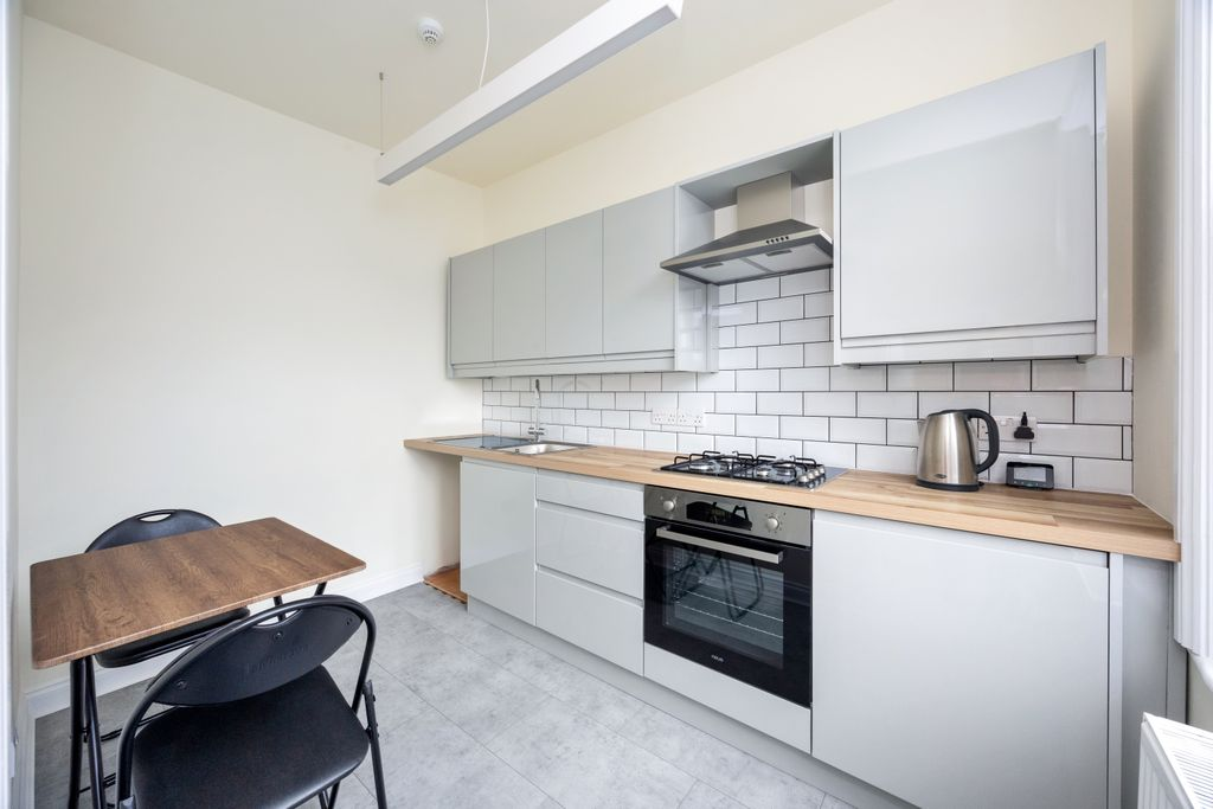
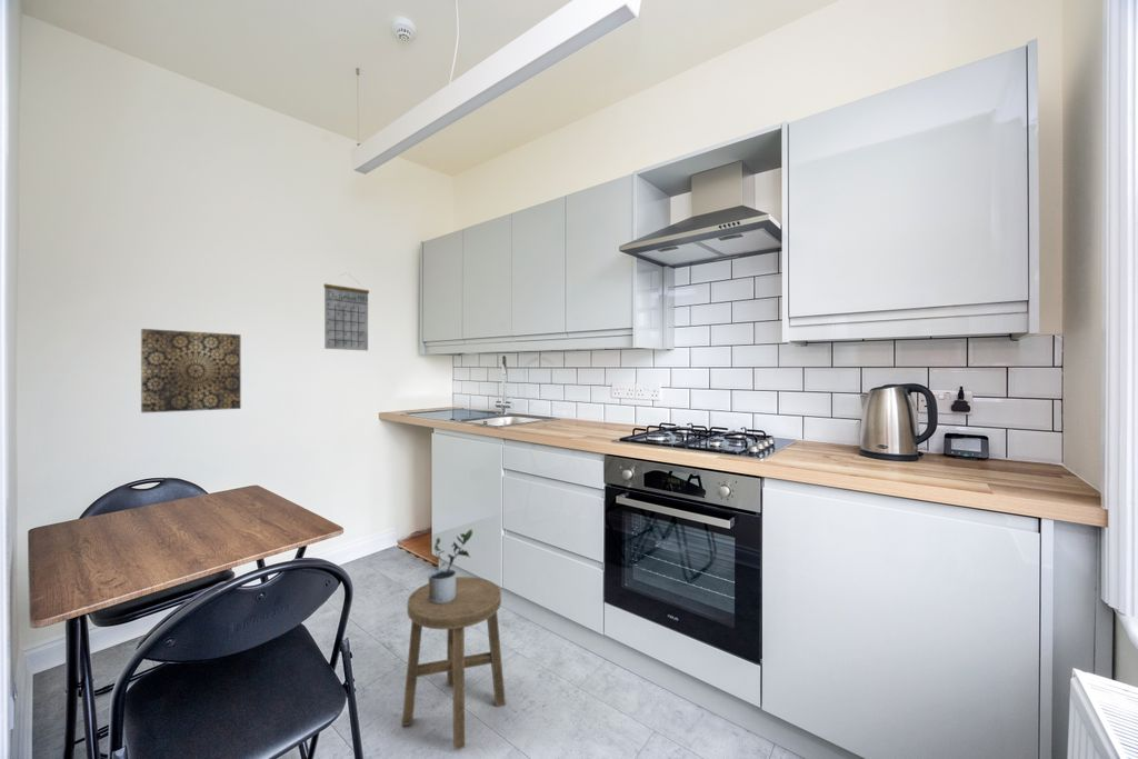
+ potted plant [427,528,473,603]
+ calendar [322,272,370,352]
+ wall art [140,328,242,413]
+ stool [401,576,507,751]
